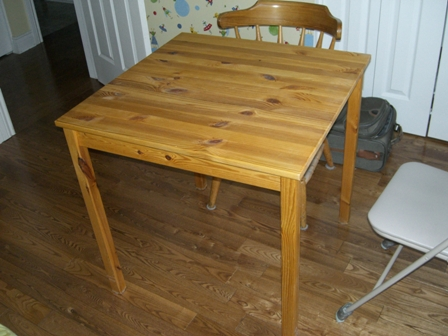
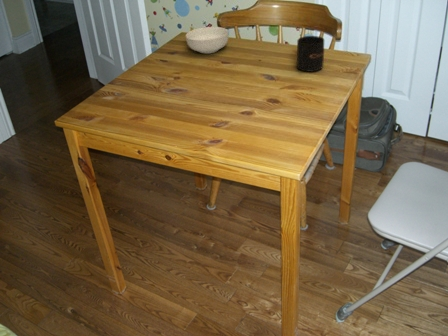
+ mug [296,35,325,73]
+ cereal bowl [185,26,230,54]
